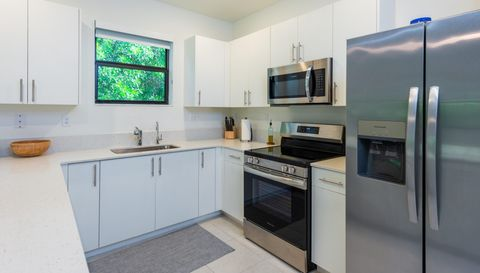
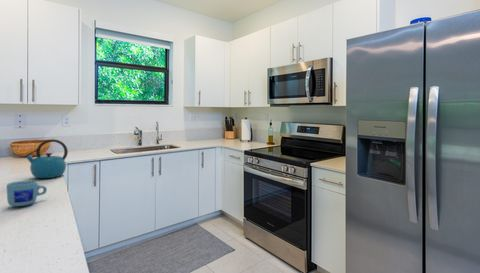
+ kettle [23,138,69,179]
+ mug [6,180,48,207]
